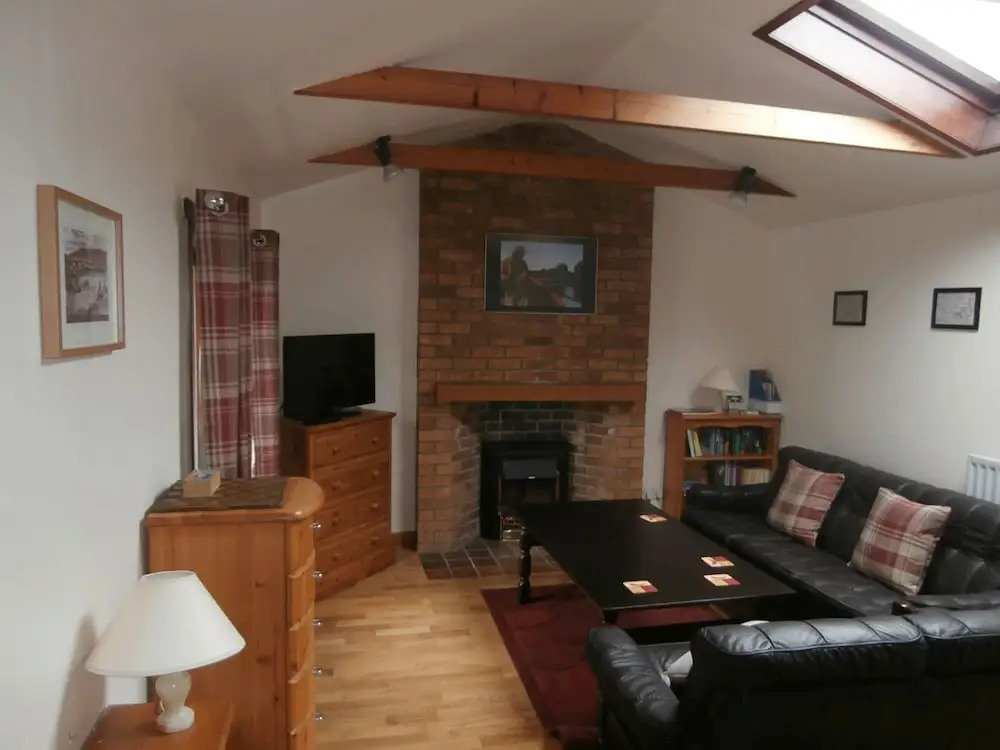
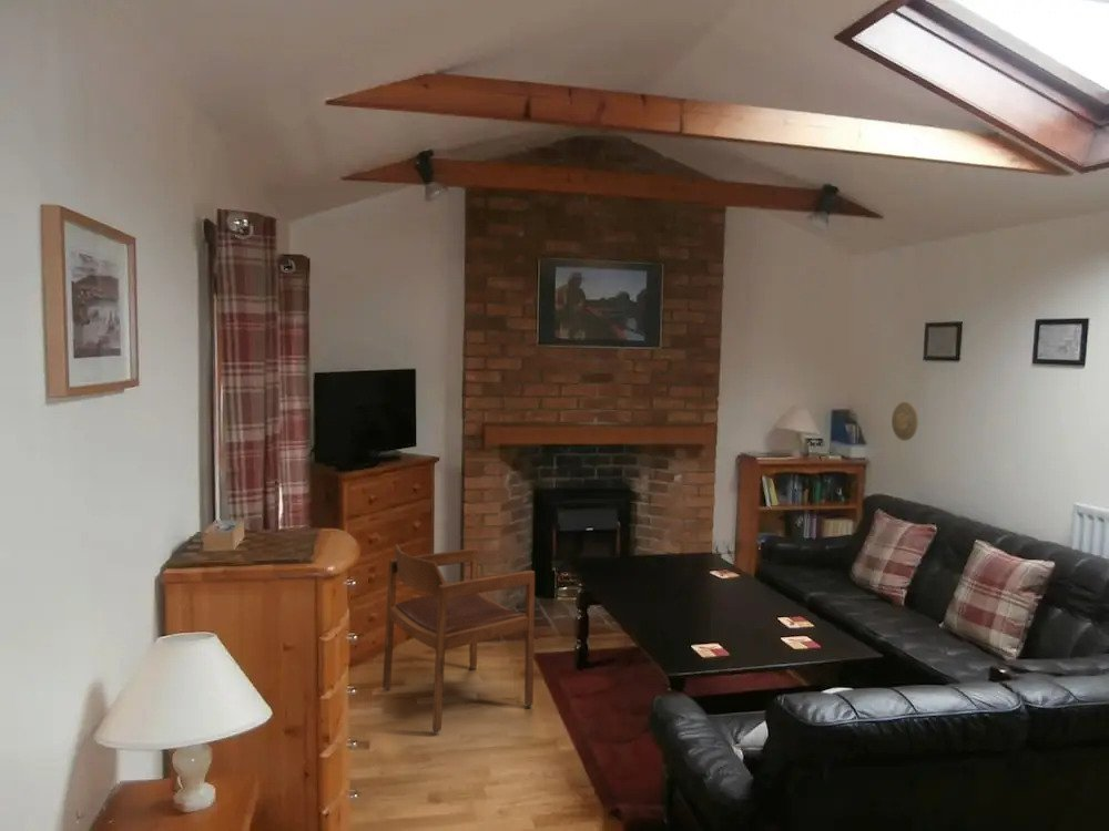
+ armchair [381,543,536,735]
+ decorative plate [891,401,919,442]
